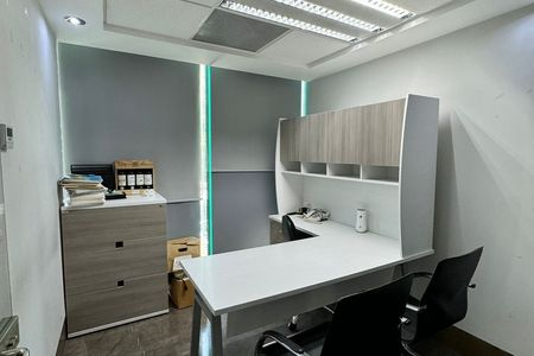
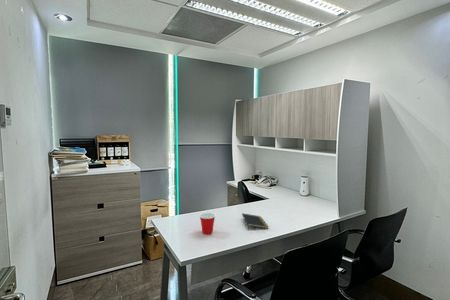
+ cup [198,211,217,235]
+ notepad [241,212,269,231]
